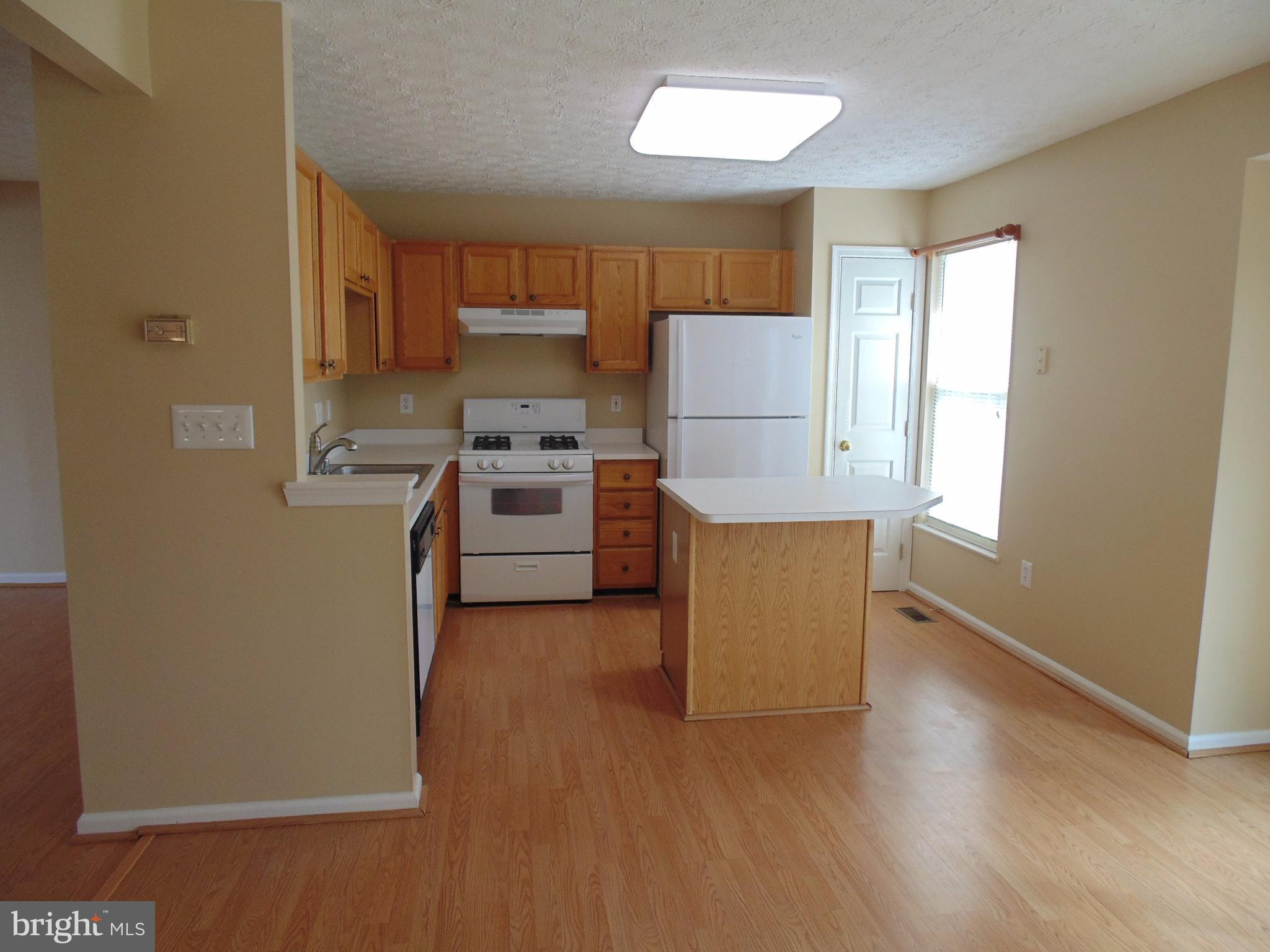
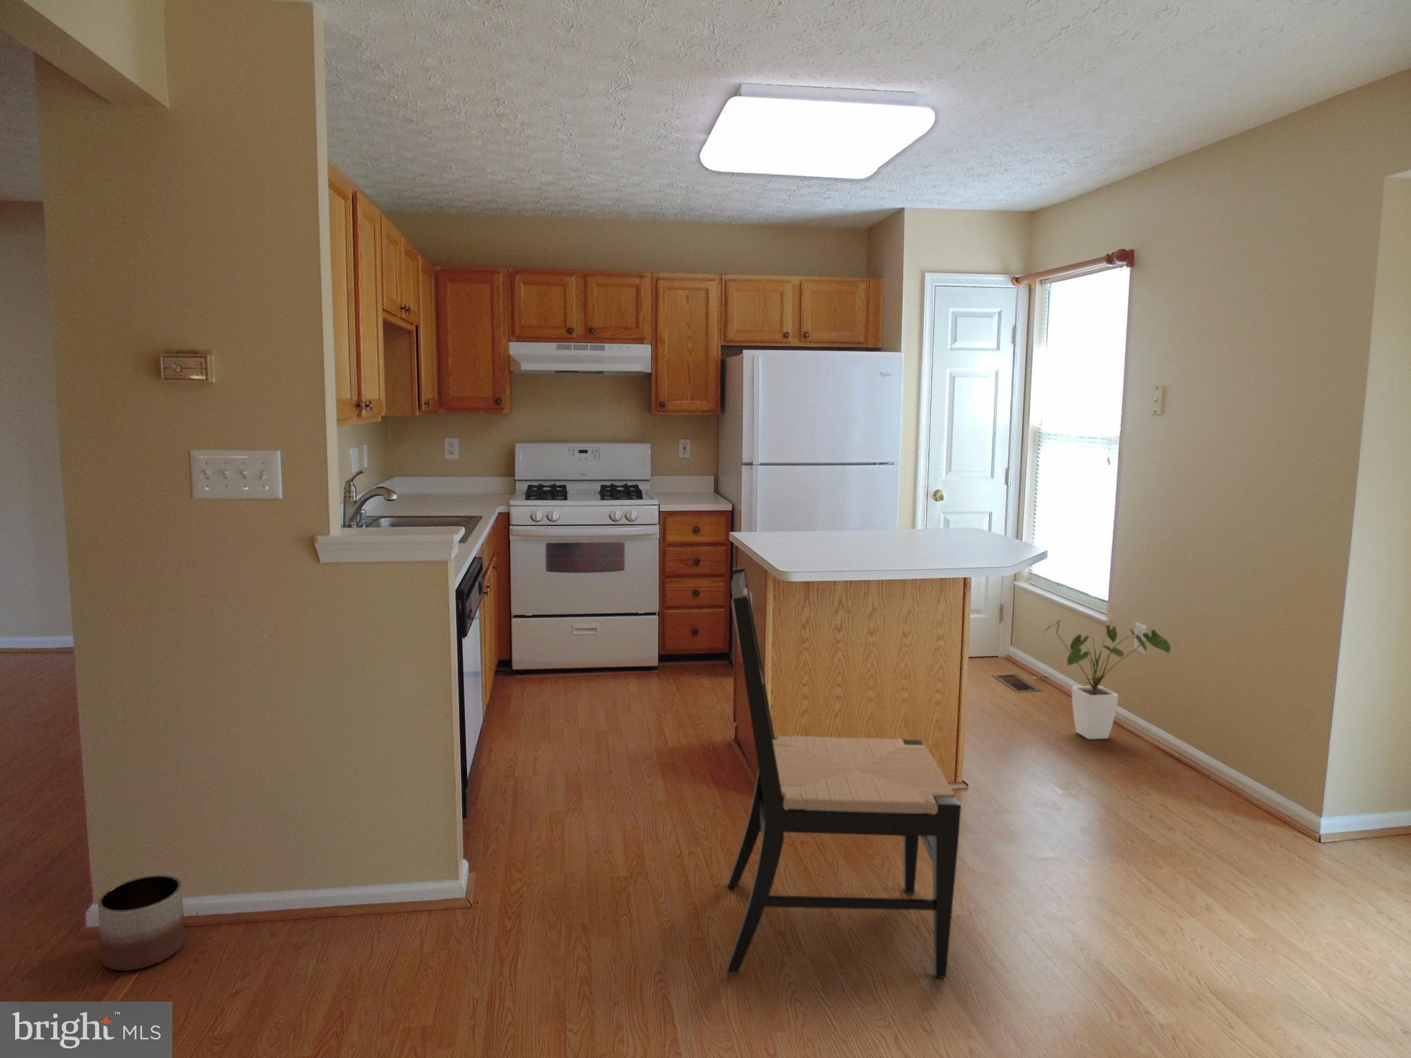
+ chair [727,566,962,979]
+ planter [97,875,186,971]
+ house plant [1042,619,1171,740]
